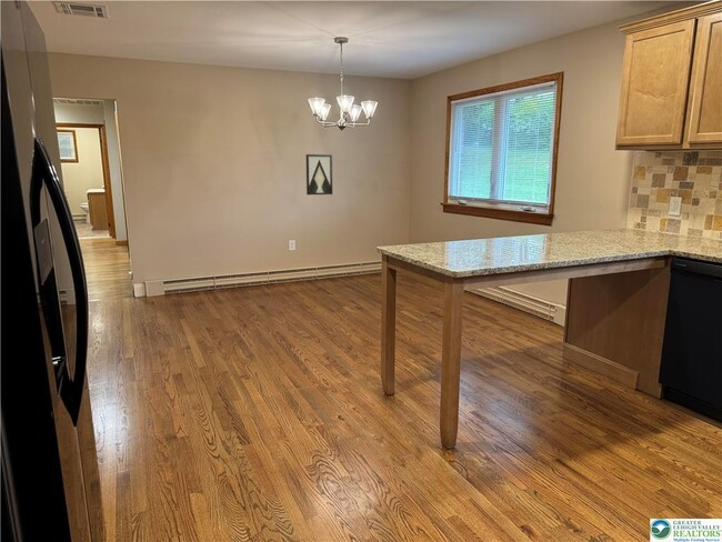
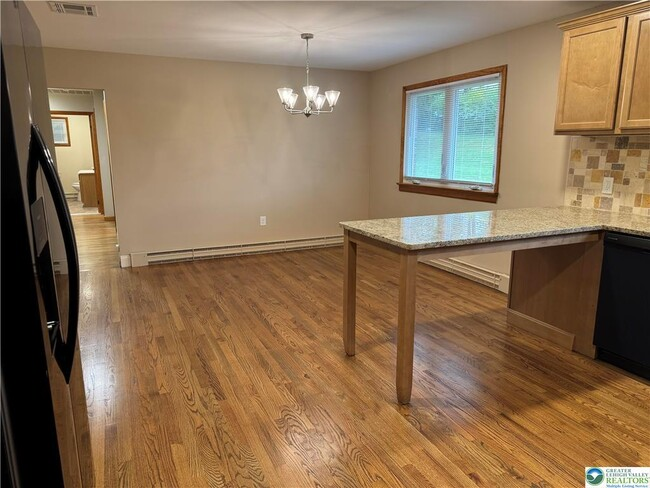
- wall art [305,153,333,195]
